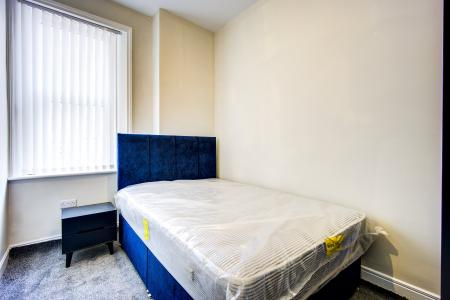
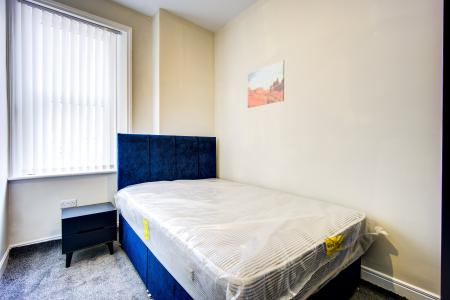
+ wall art [247,59,285,109]
